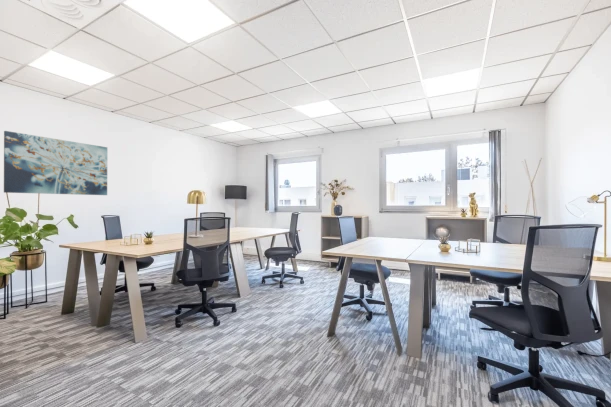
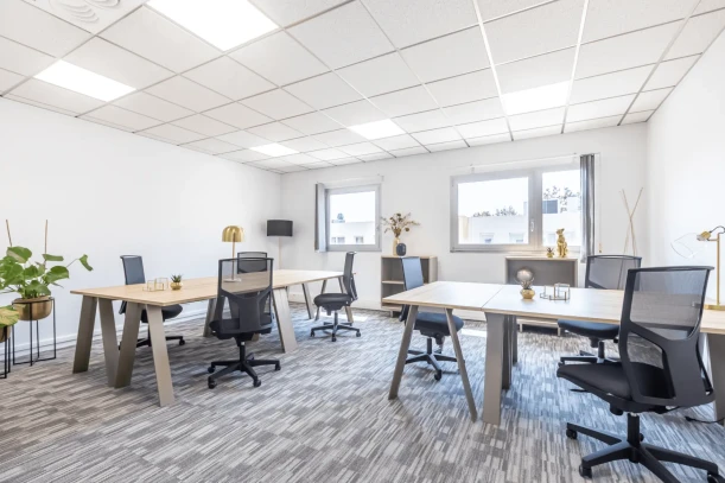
- wall art [3,130,108,196]
